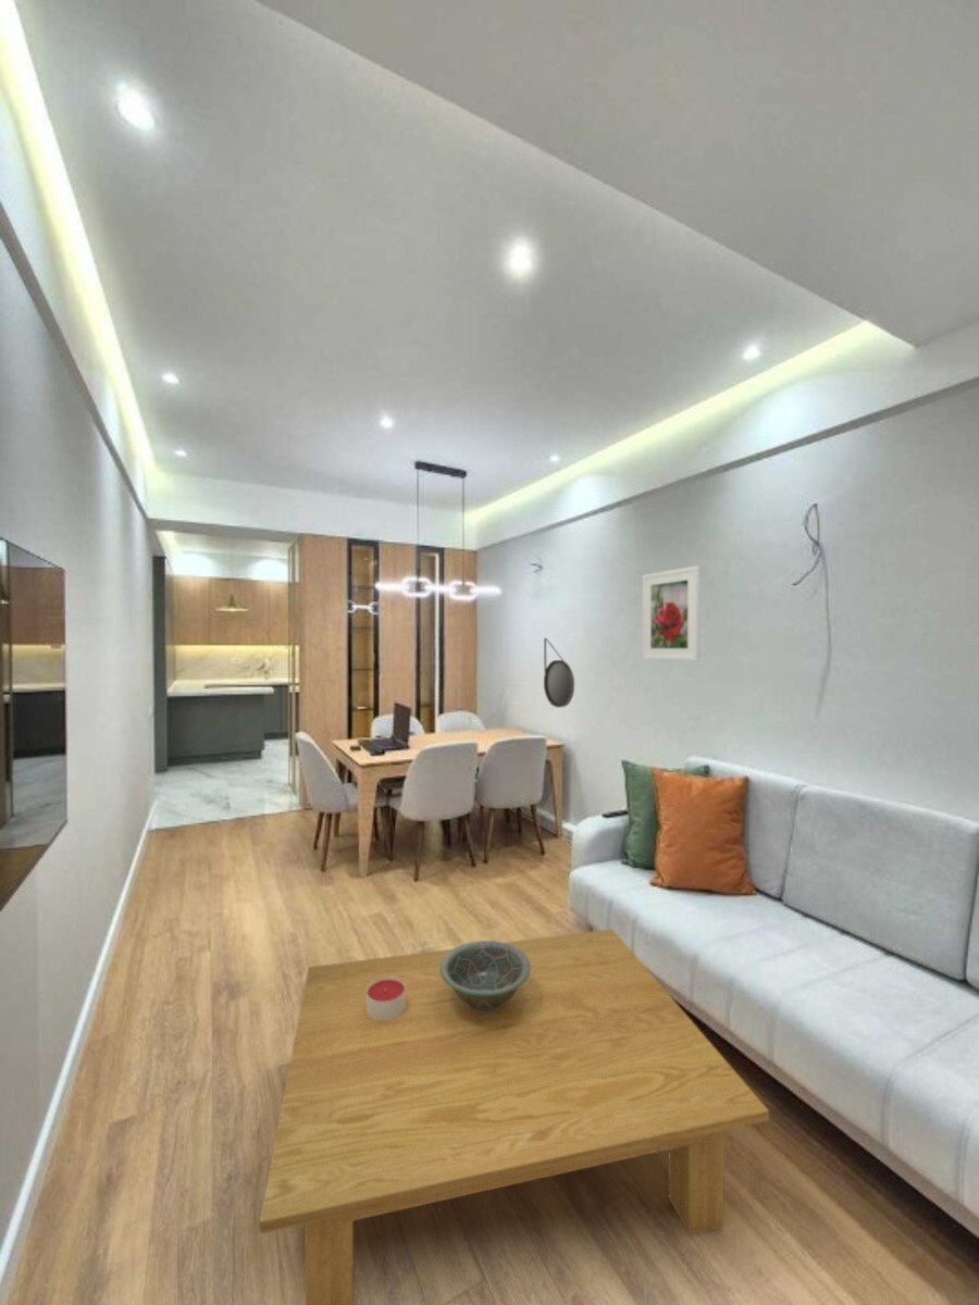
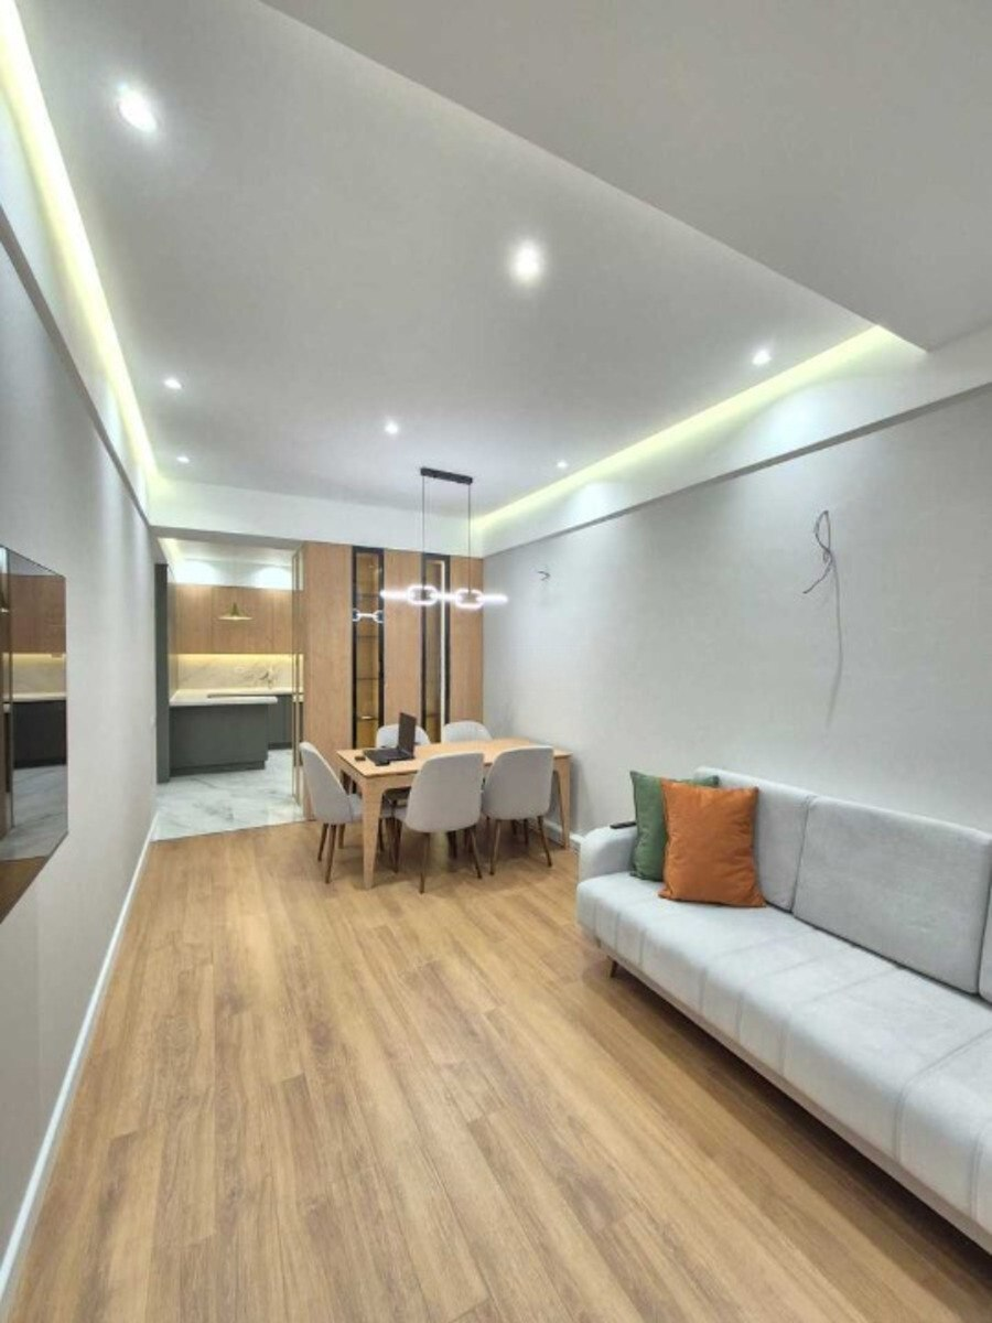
- candle [367,978,405,1020]
- decorative bowl [439,940,531,1011]
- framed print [642,564,701,662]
- home mirror [543,637,575,709]
- coffee table [259,928,770,1305]
